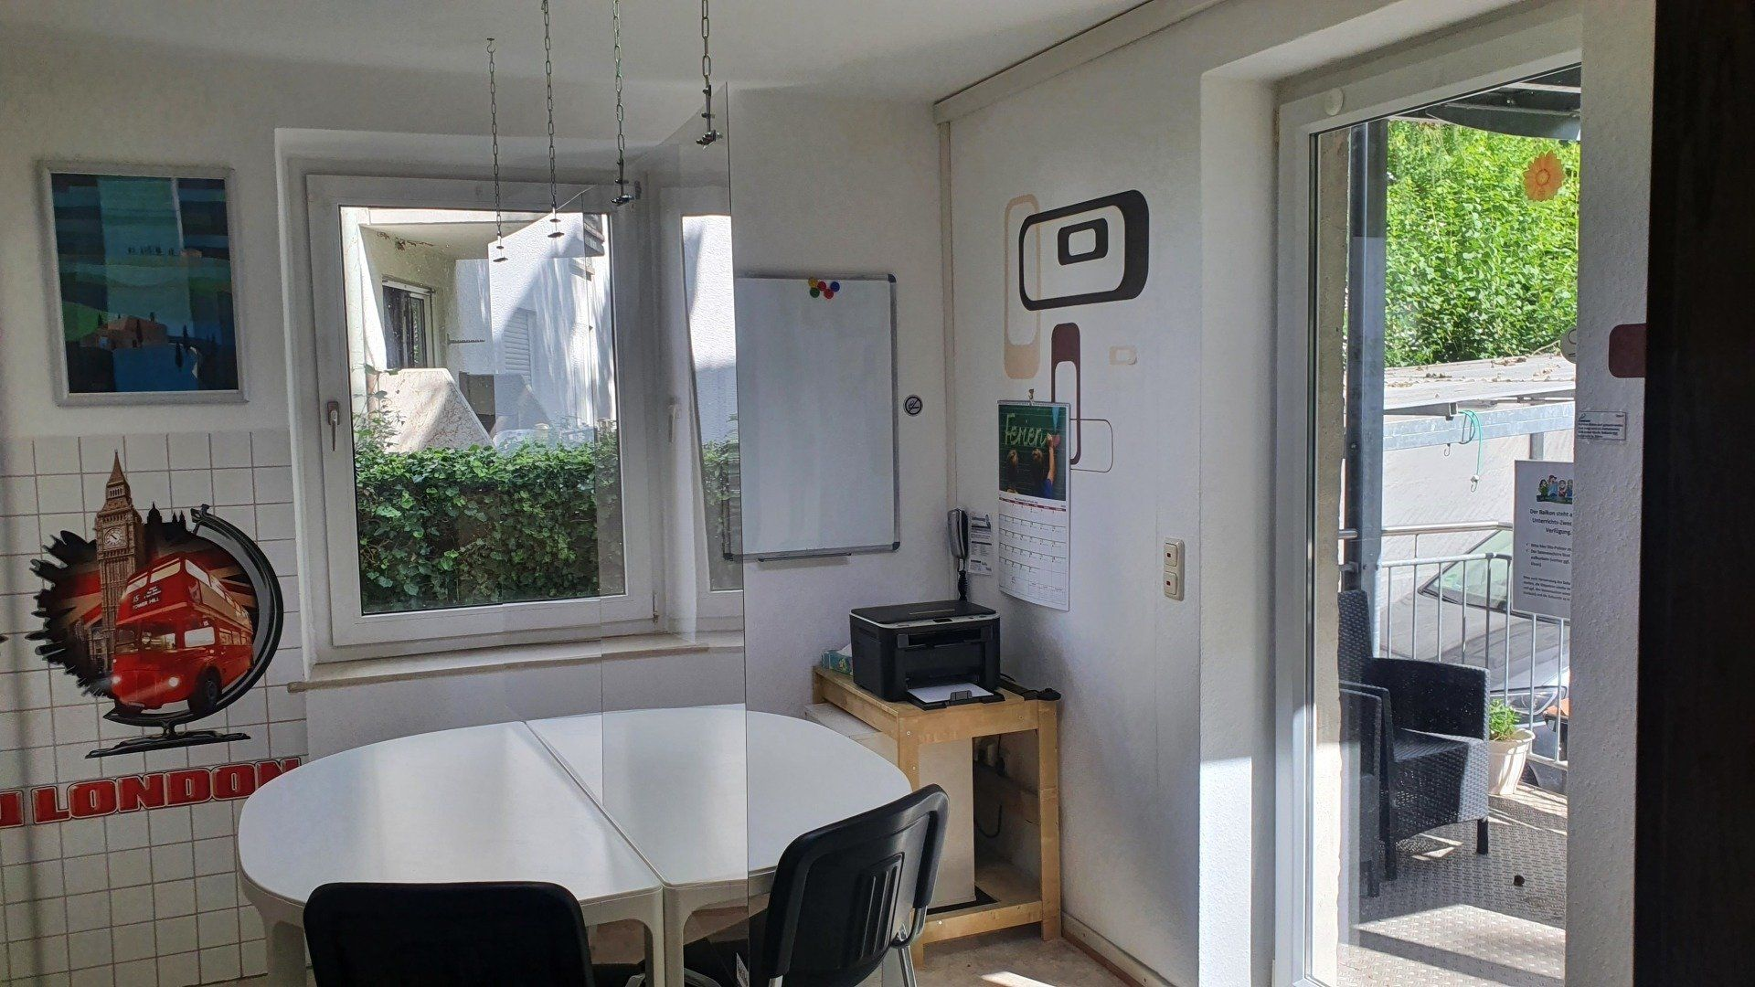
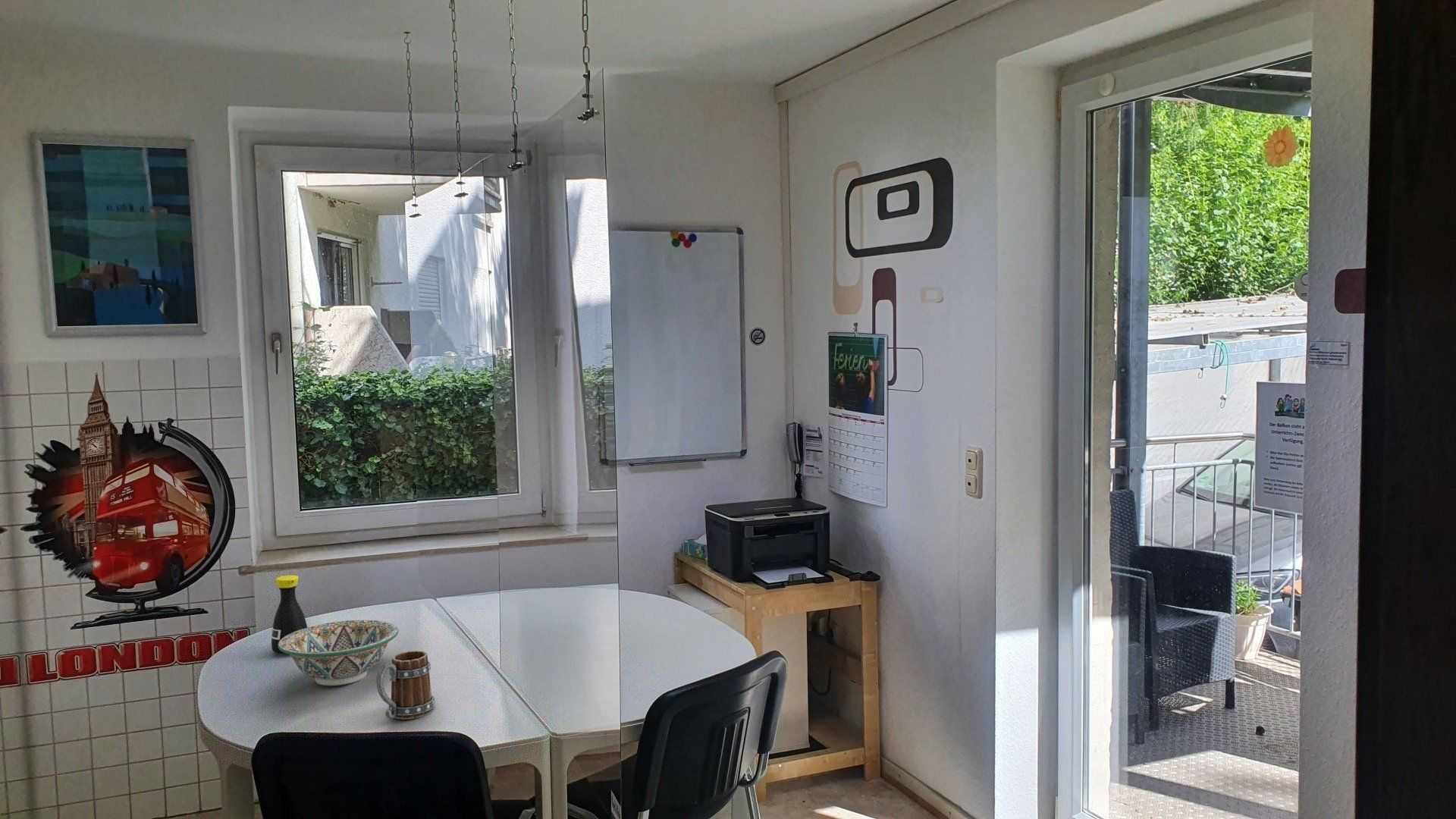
+ bottle [271,575,308,654]
+ decorative bowl [278,620,399,686]
+ mug [375,650,435,720]
